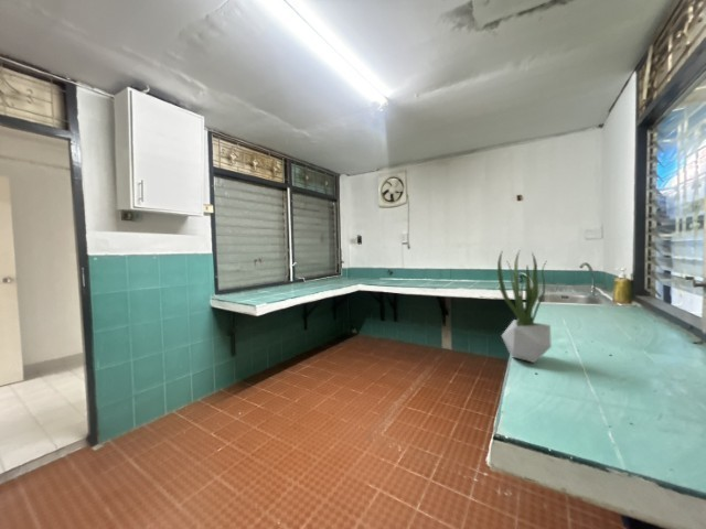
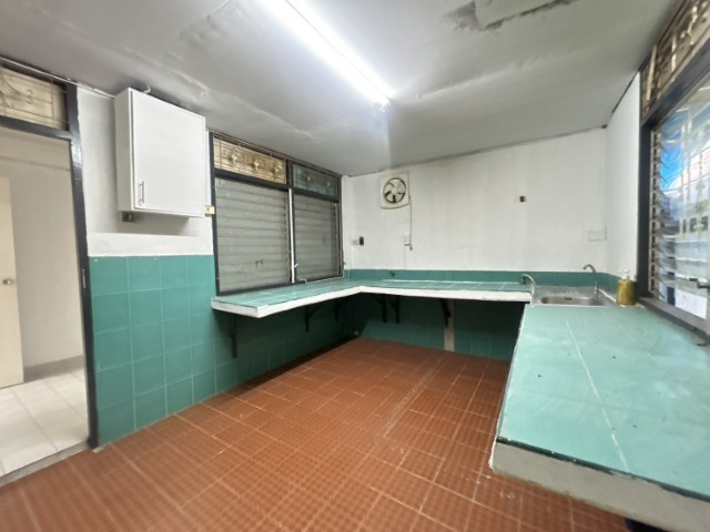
- potted plant [496,248,553,364]
